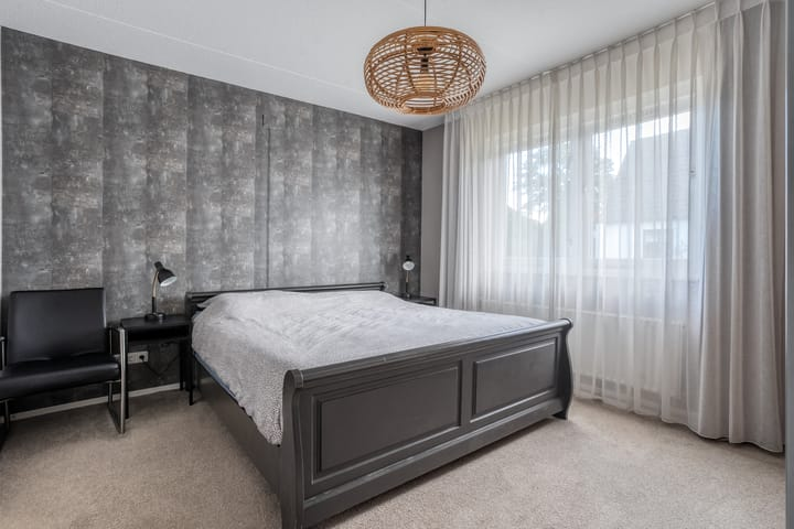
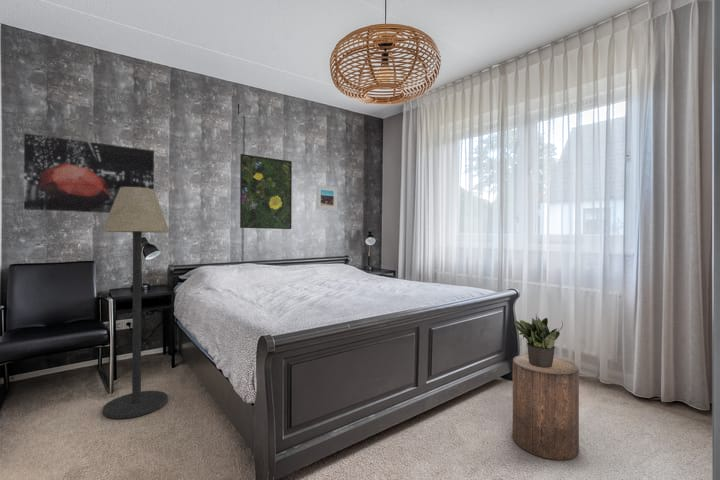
+ potted plant [513,314,564,367]
+ wall art [23,133,155,214]
+ floor lamp [101,187,170,420]
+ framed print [315,184,338,212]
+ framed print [239,153,293,230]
+ stool [512,354,580,461]
